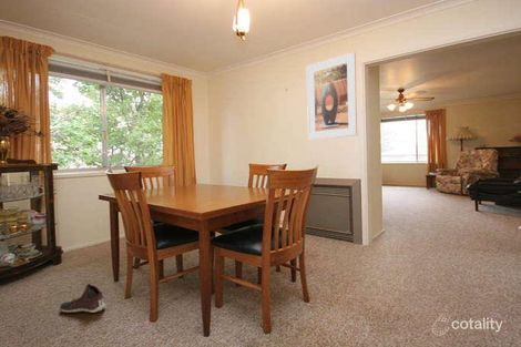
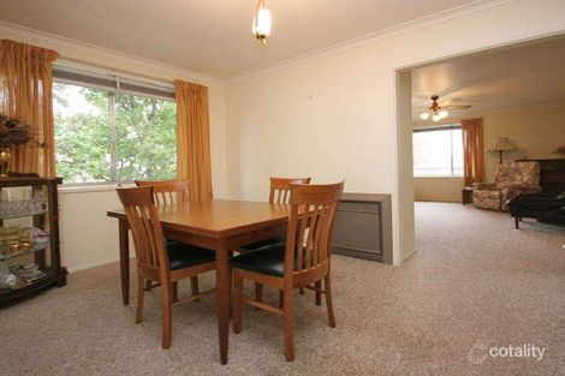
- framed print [306,51,358,141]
- sneaker [59,283,106,314]
